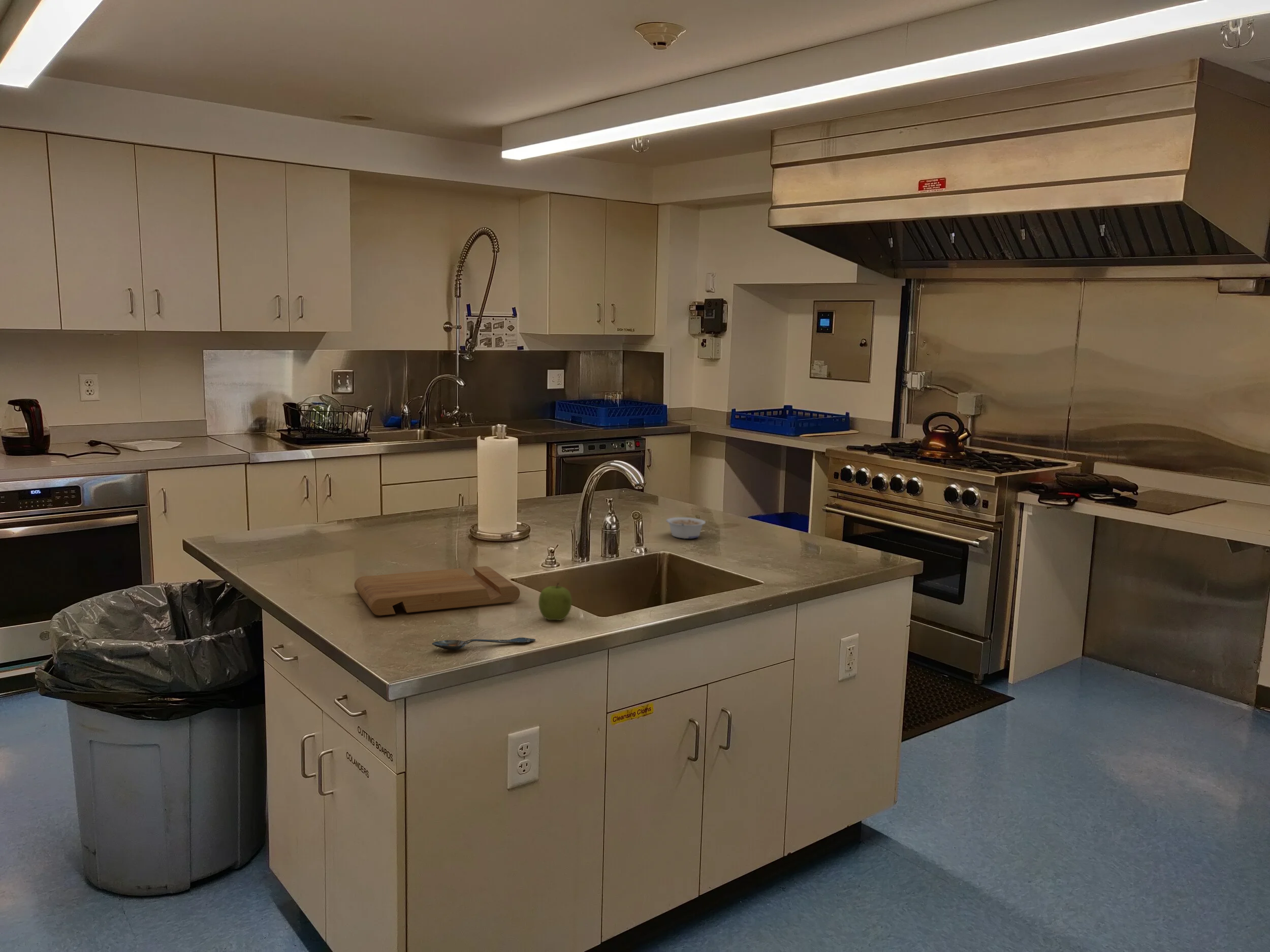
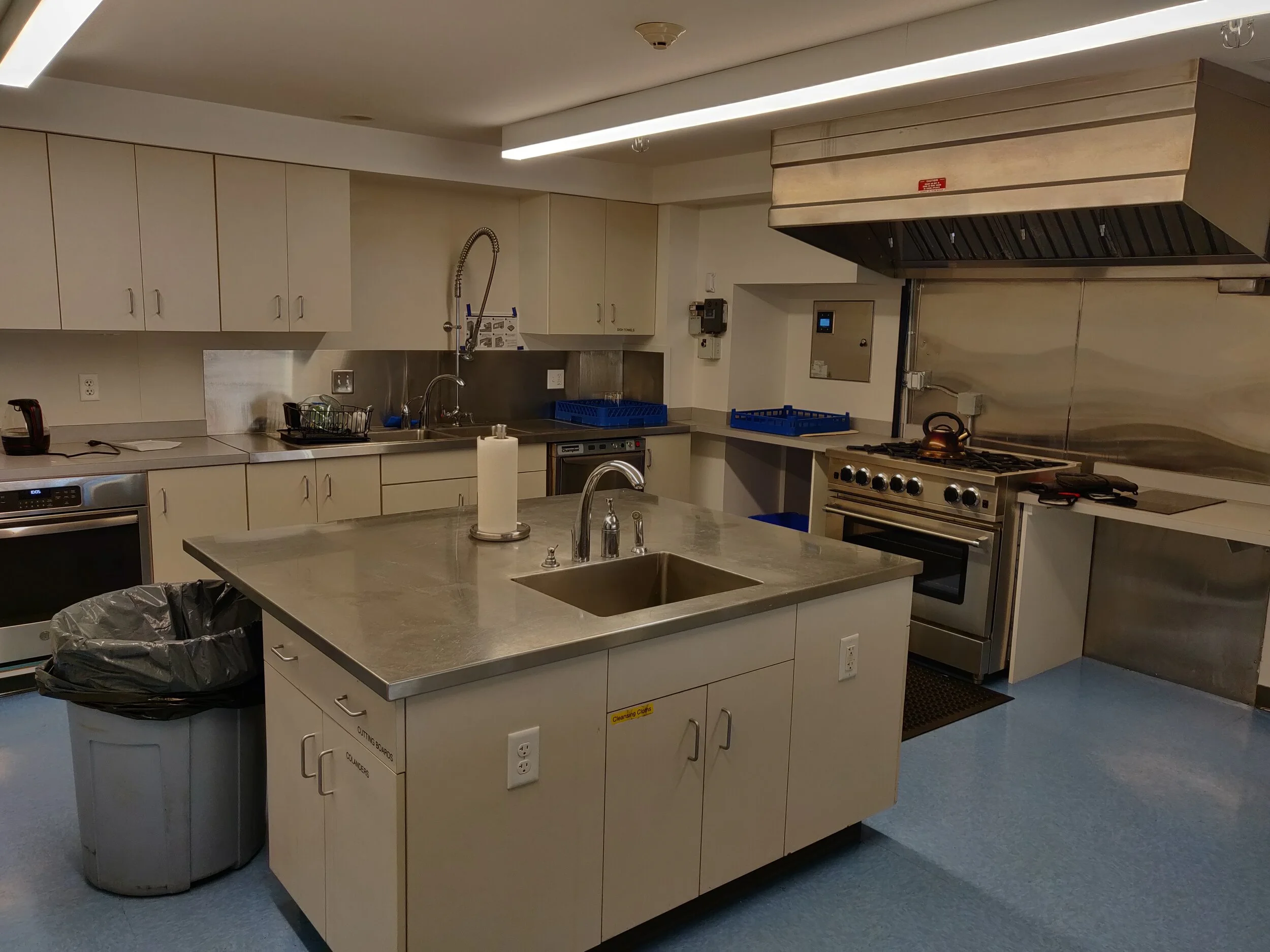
- legume [665,517,706,539]
- cutting board [354,566,521,616]
- fruit [538,582,573,621]
- spoon [431,637,536,650]
